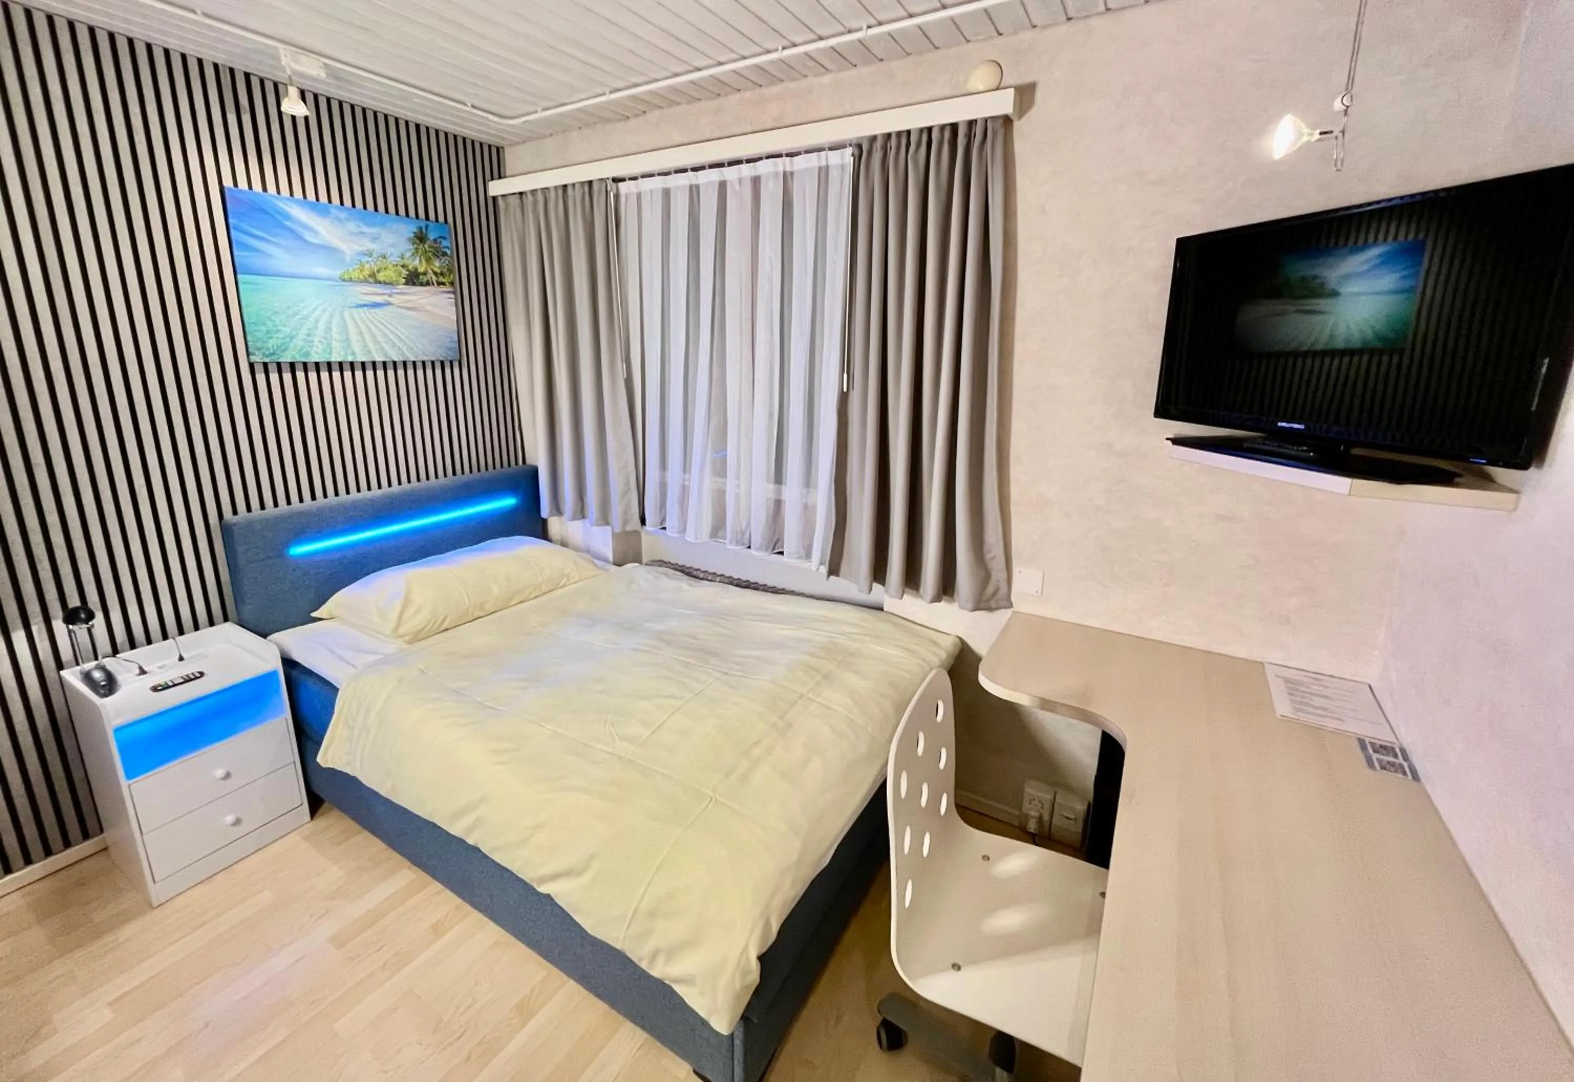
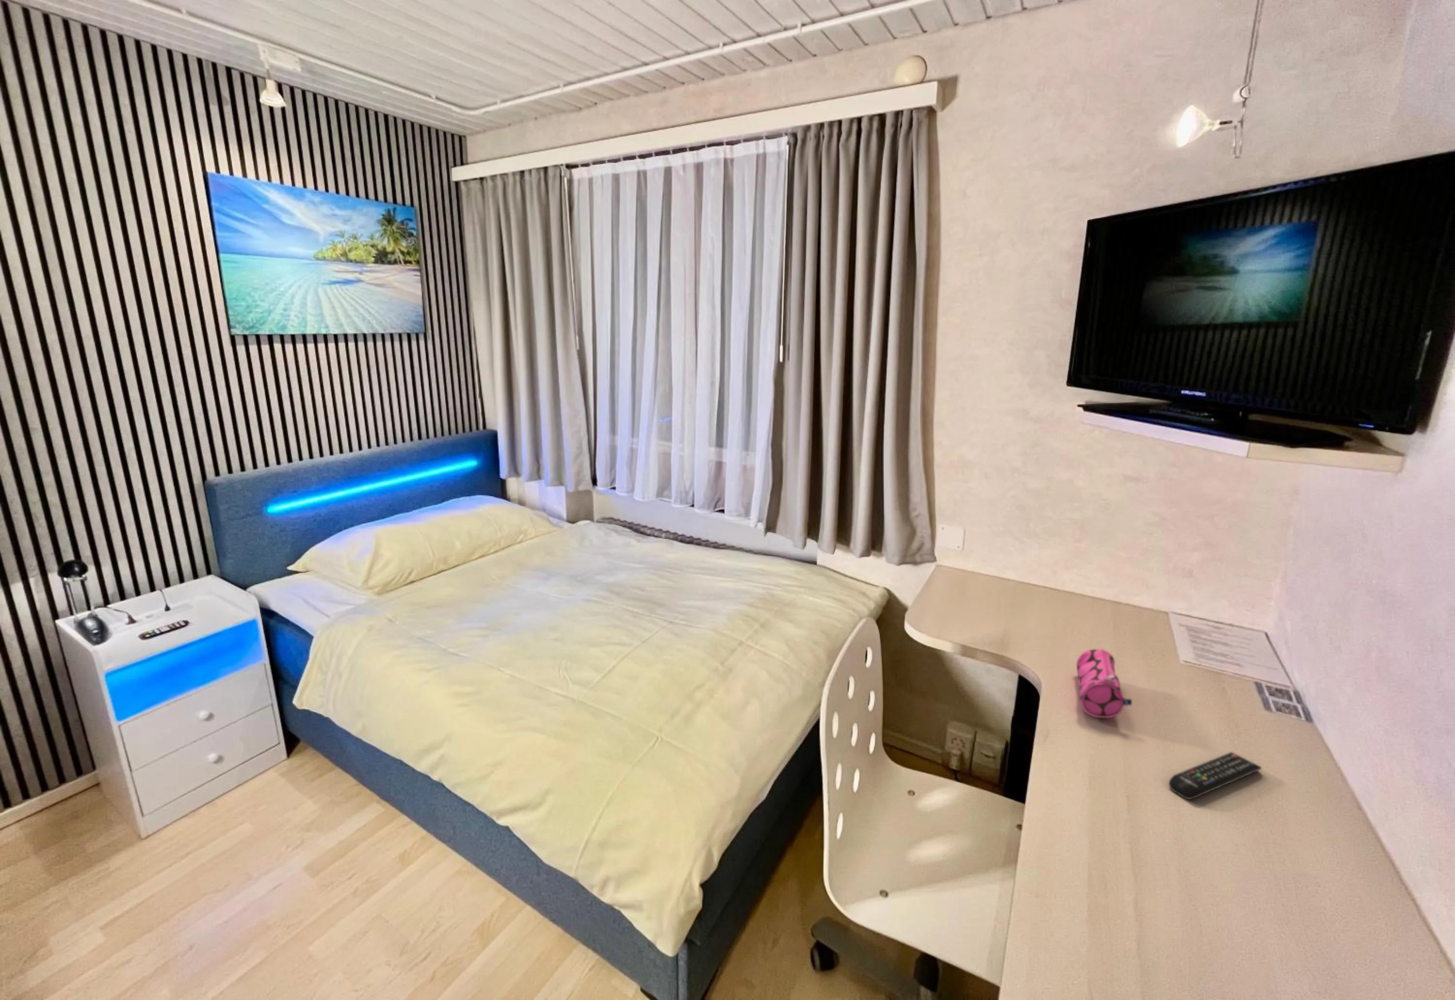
+ pencil case [1076,649,1132,718]
+ remote control [1169,751,1262,800]
